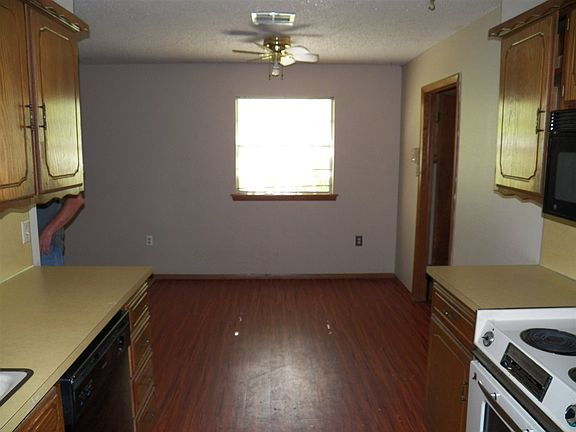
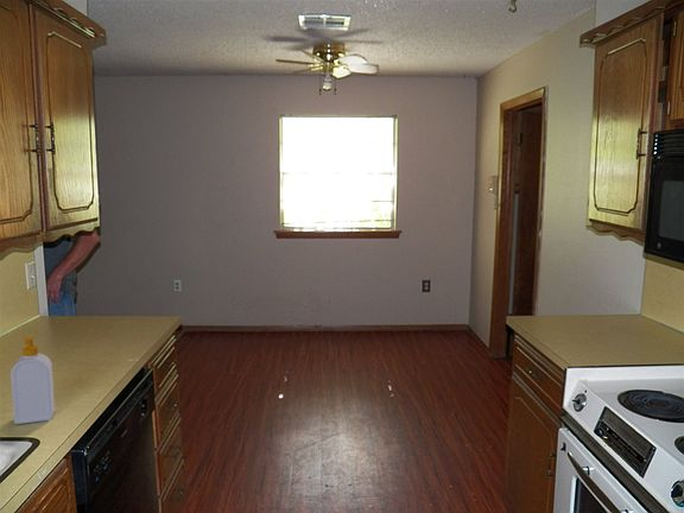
+ soap bottle [10,335,56,425]
